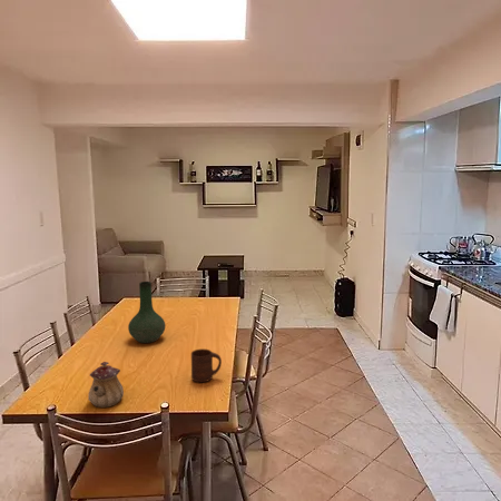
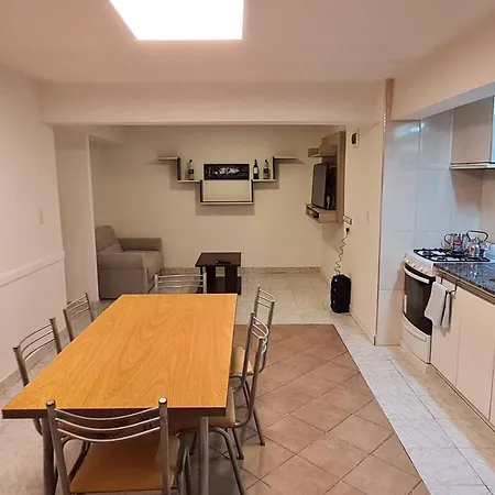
- vase [127,281,166,344]
- cup [190,347,223,383]
- teapot [87,361,125,409]
